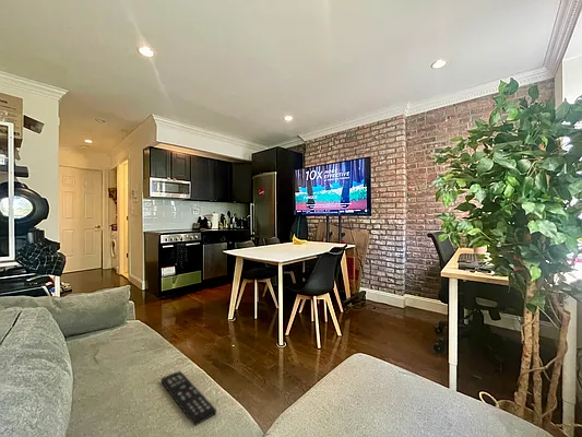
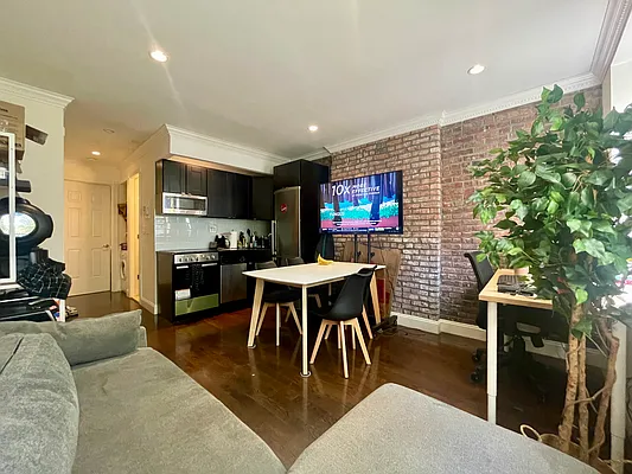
- remote control [161,369,217,427]
